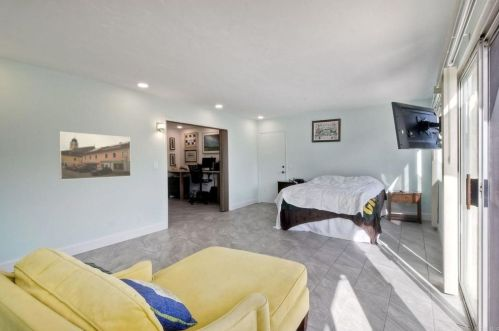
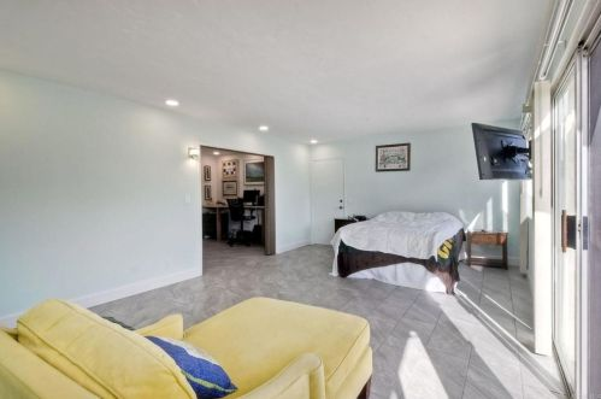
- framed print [58,131,132,181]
